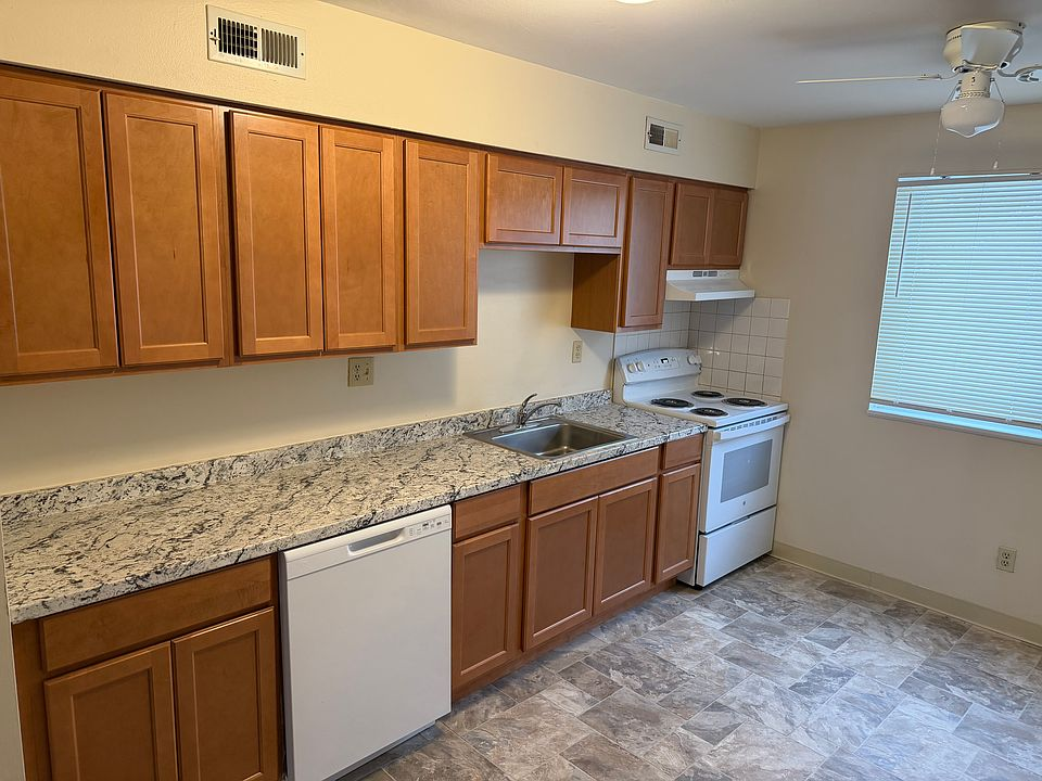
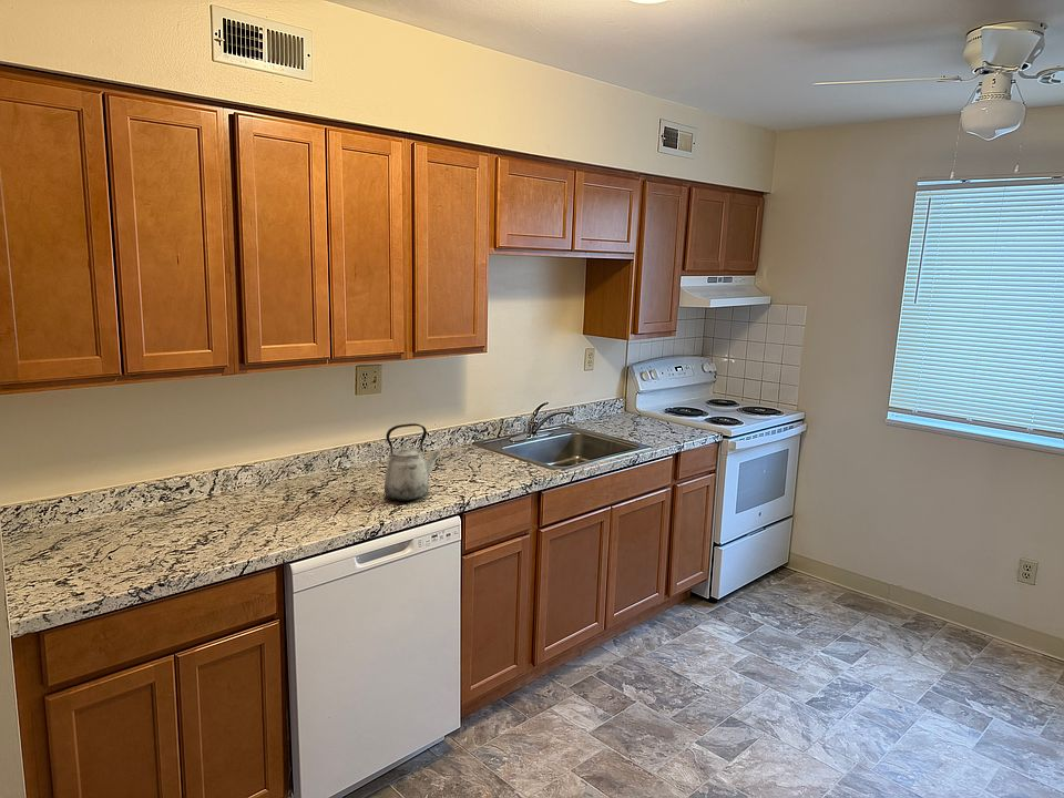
+ kettle [383,422,441,502]
